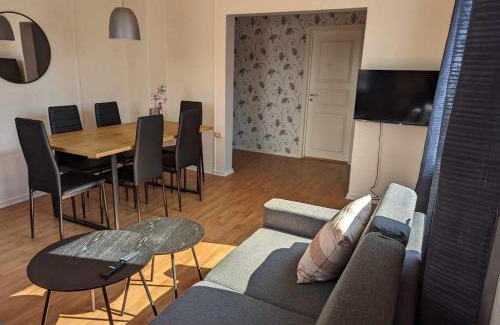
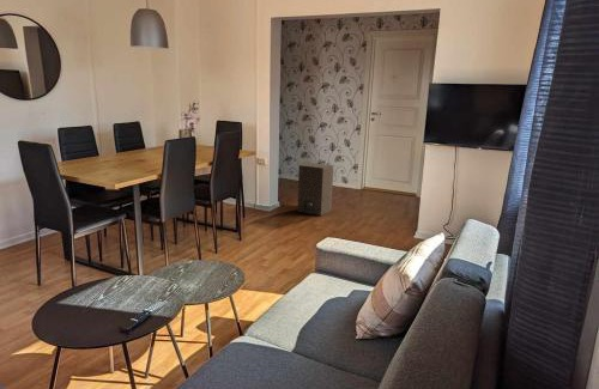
+ speaker [296,162,334,217]
